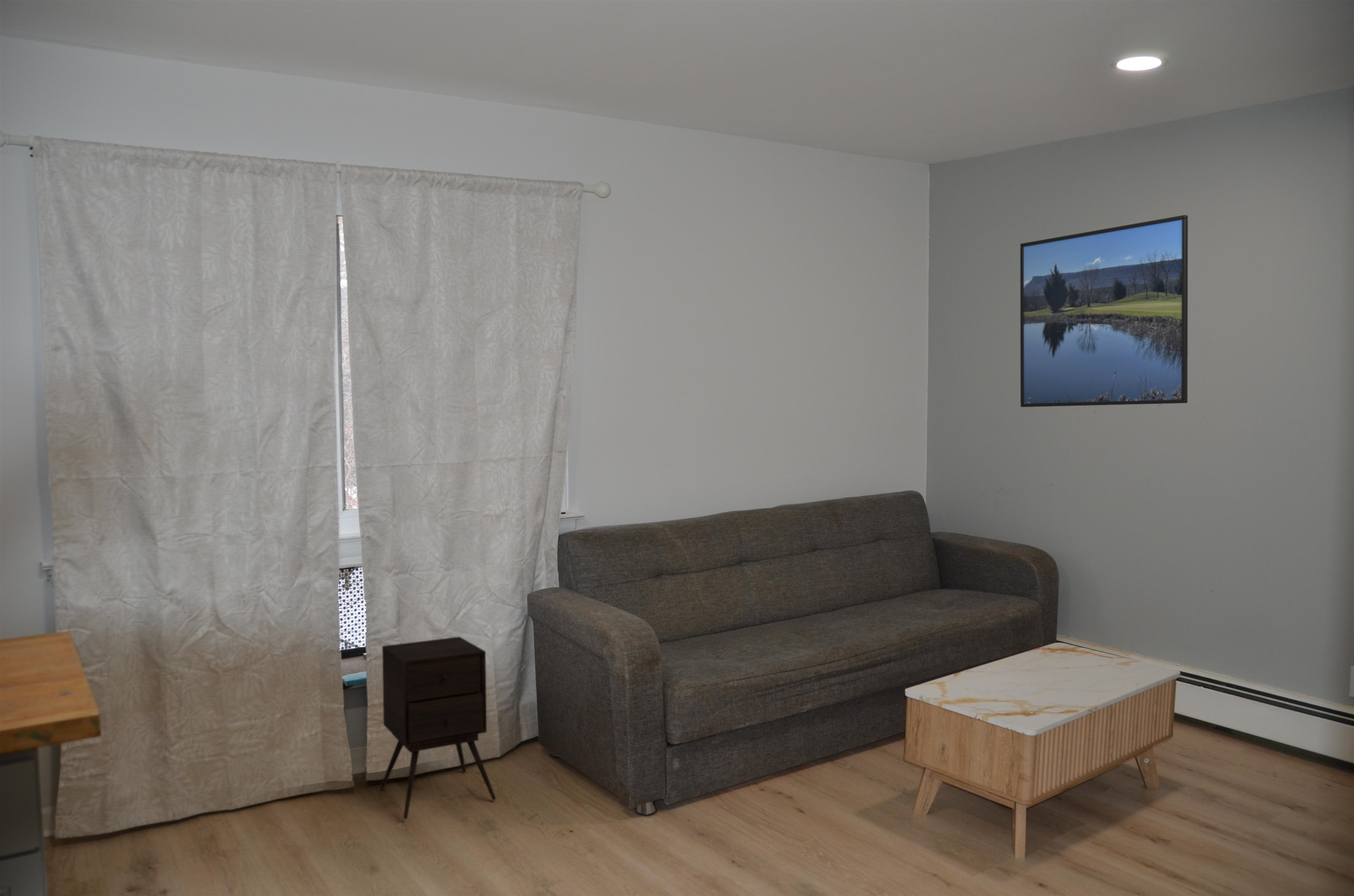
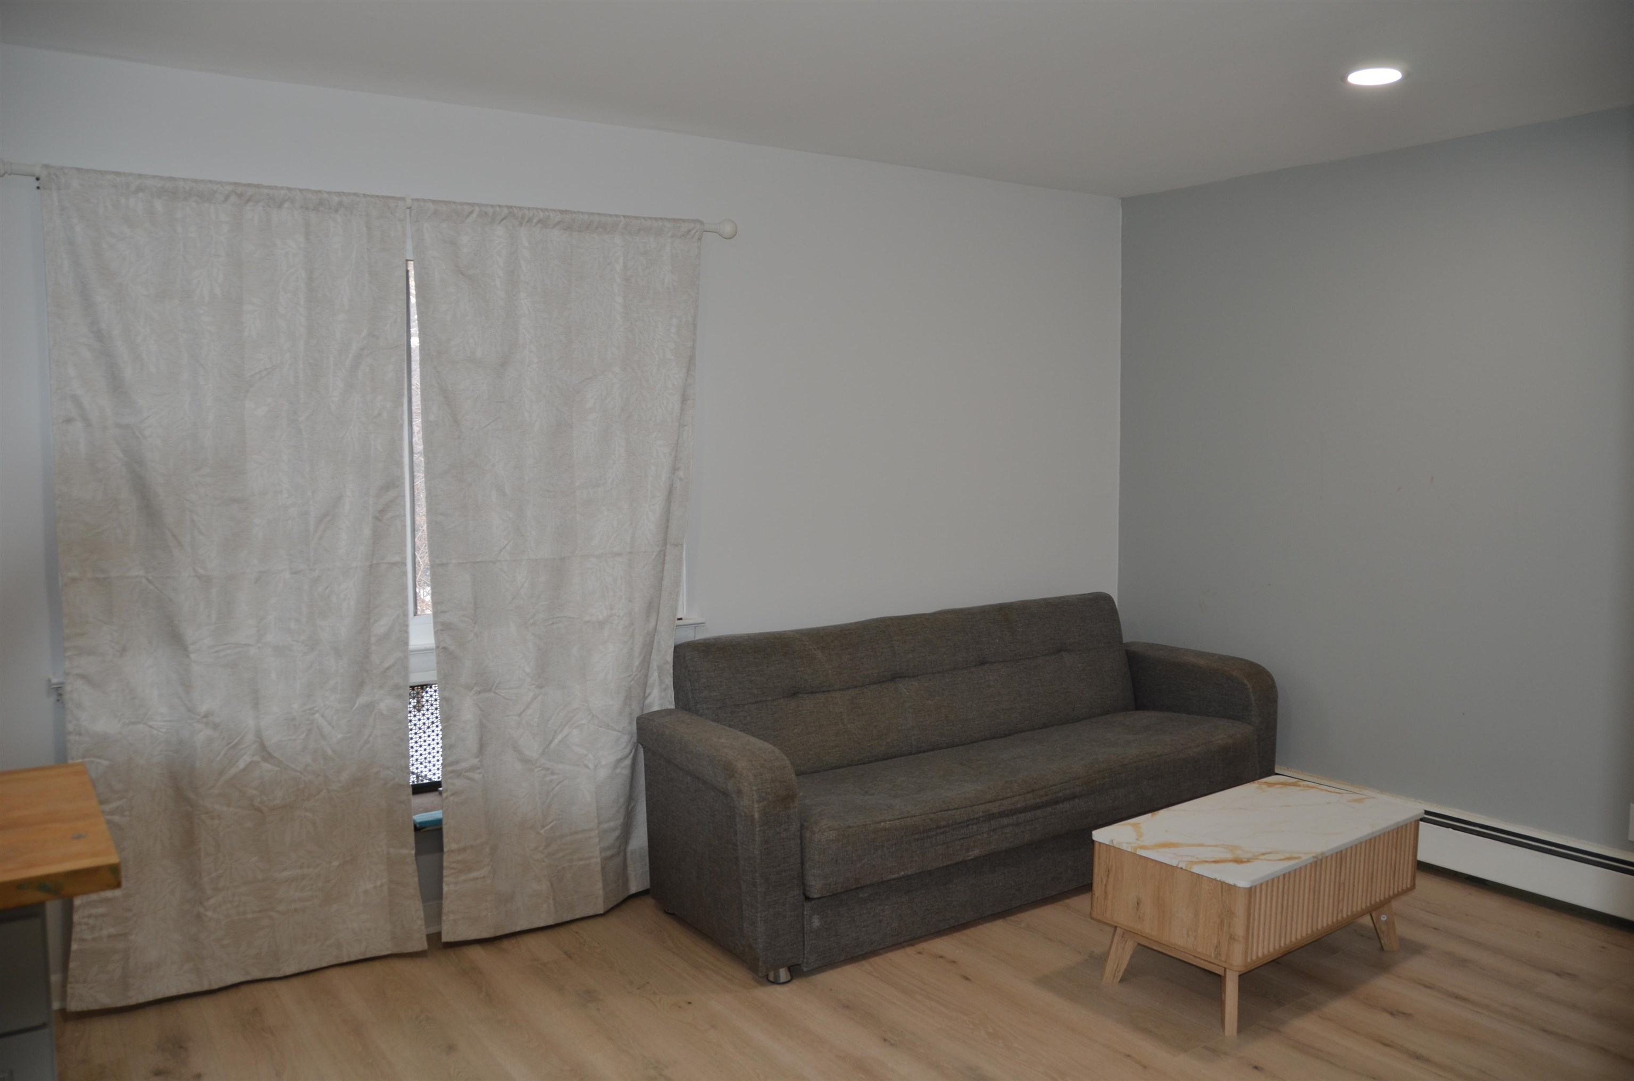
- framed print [1020,215,1188,407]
- side table [379,636,496,820]
